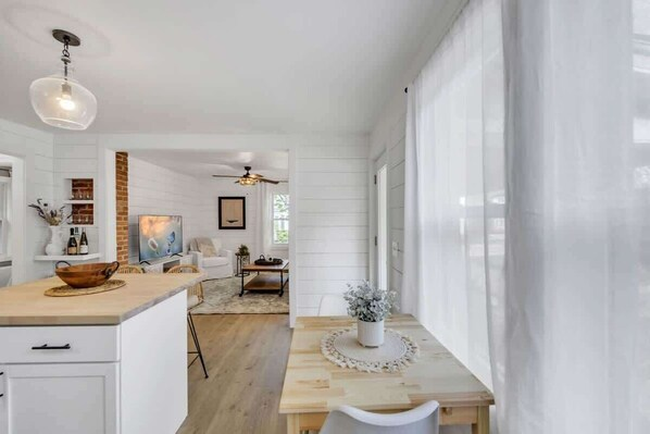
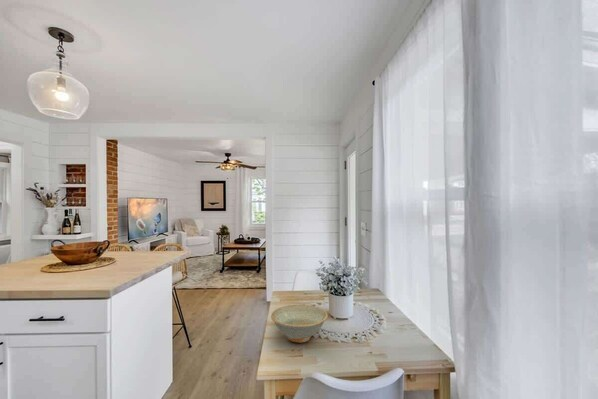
+ dish [270,304,328,343]
